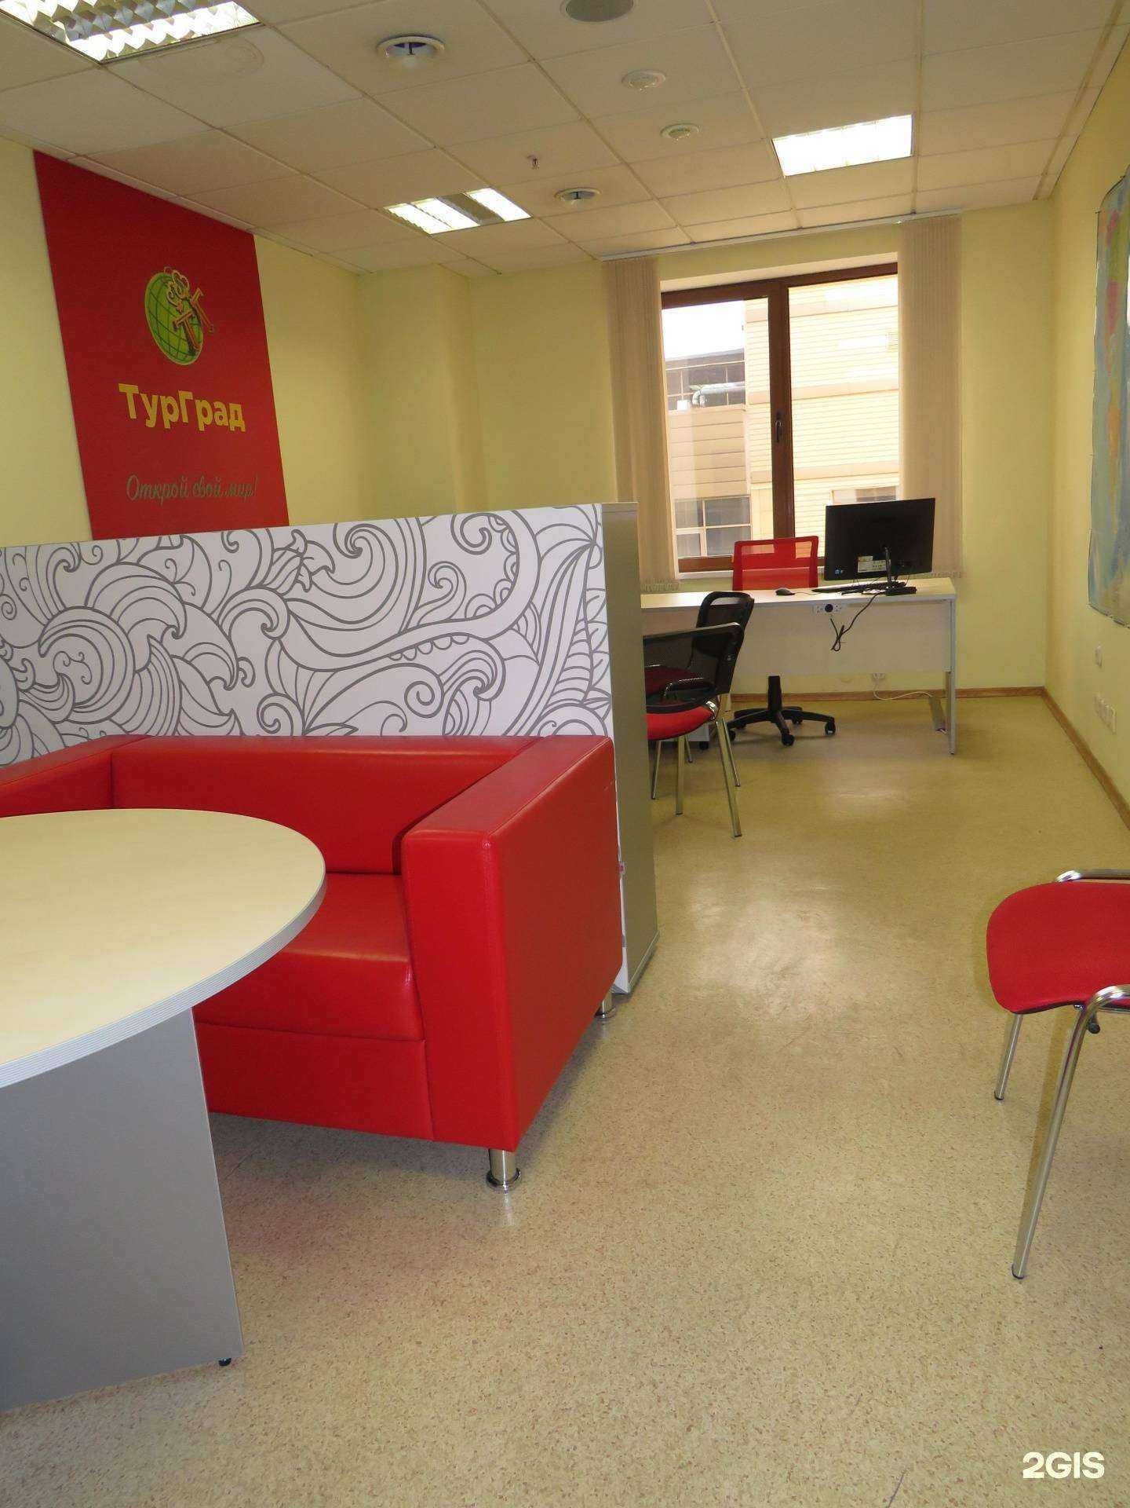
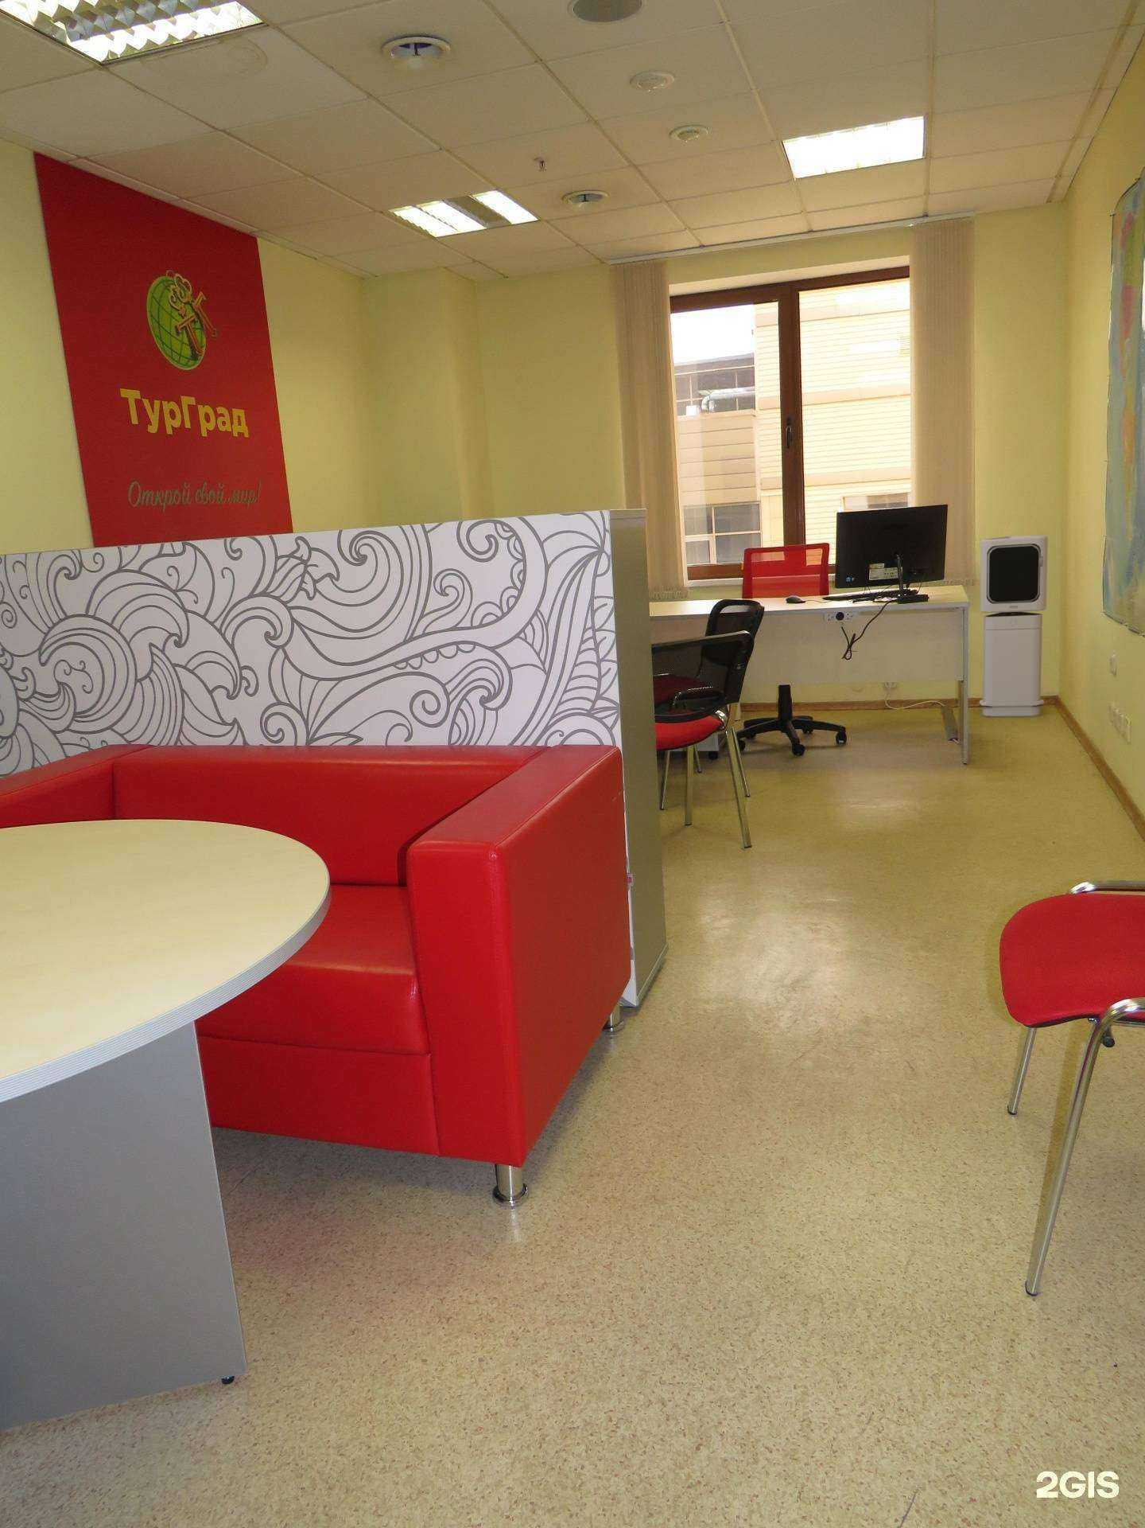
+ air purifier [978,535,1049,717]
